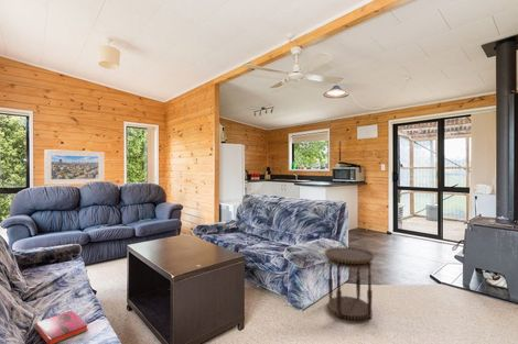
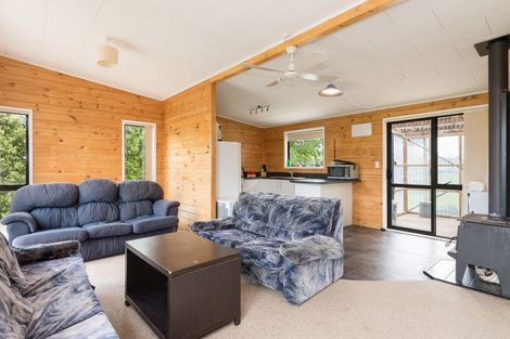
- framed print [43,148,105,186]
- hardback book [33,310,89,344]
- side table [324,245,376,321]
